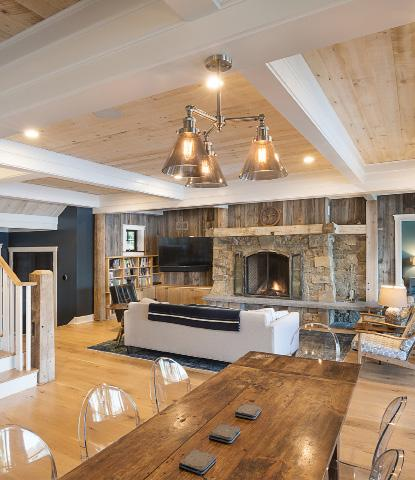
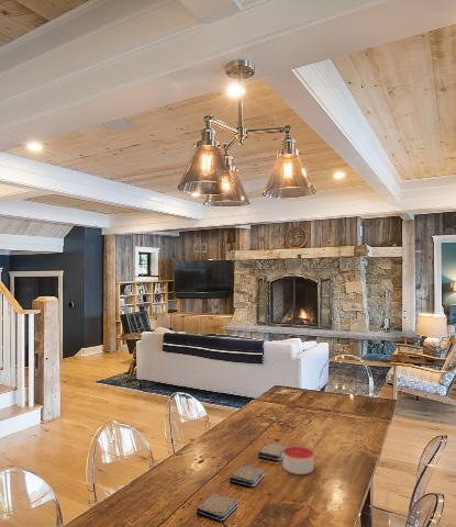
+ candle [282,445,315,475]
